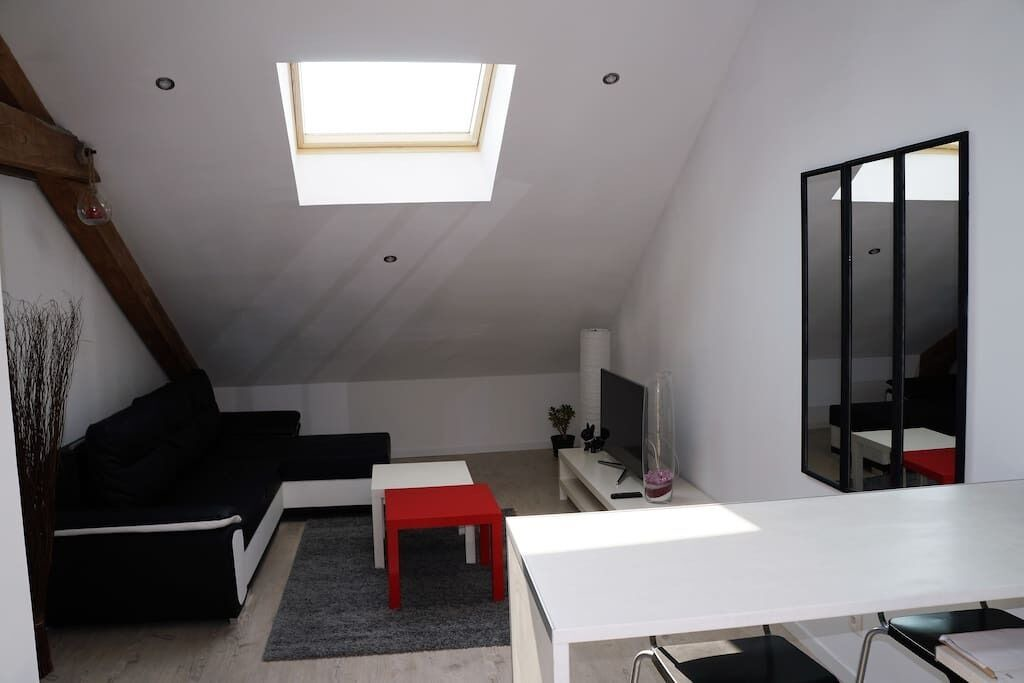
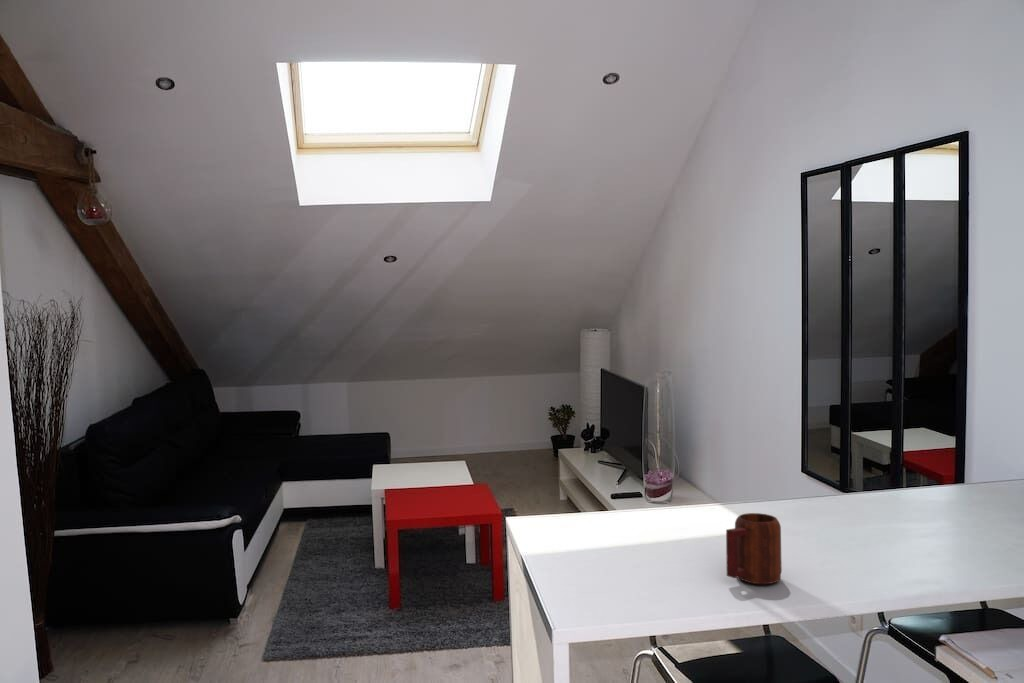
+ mug [725,512,783,585]
